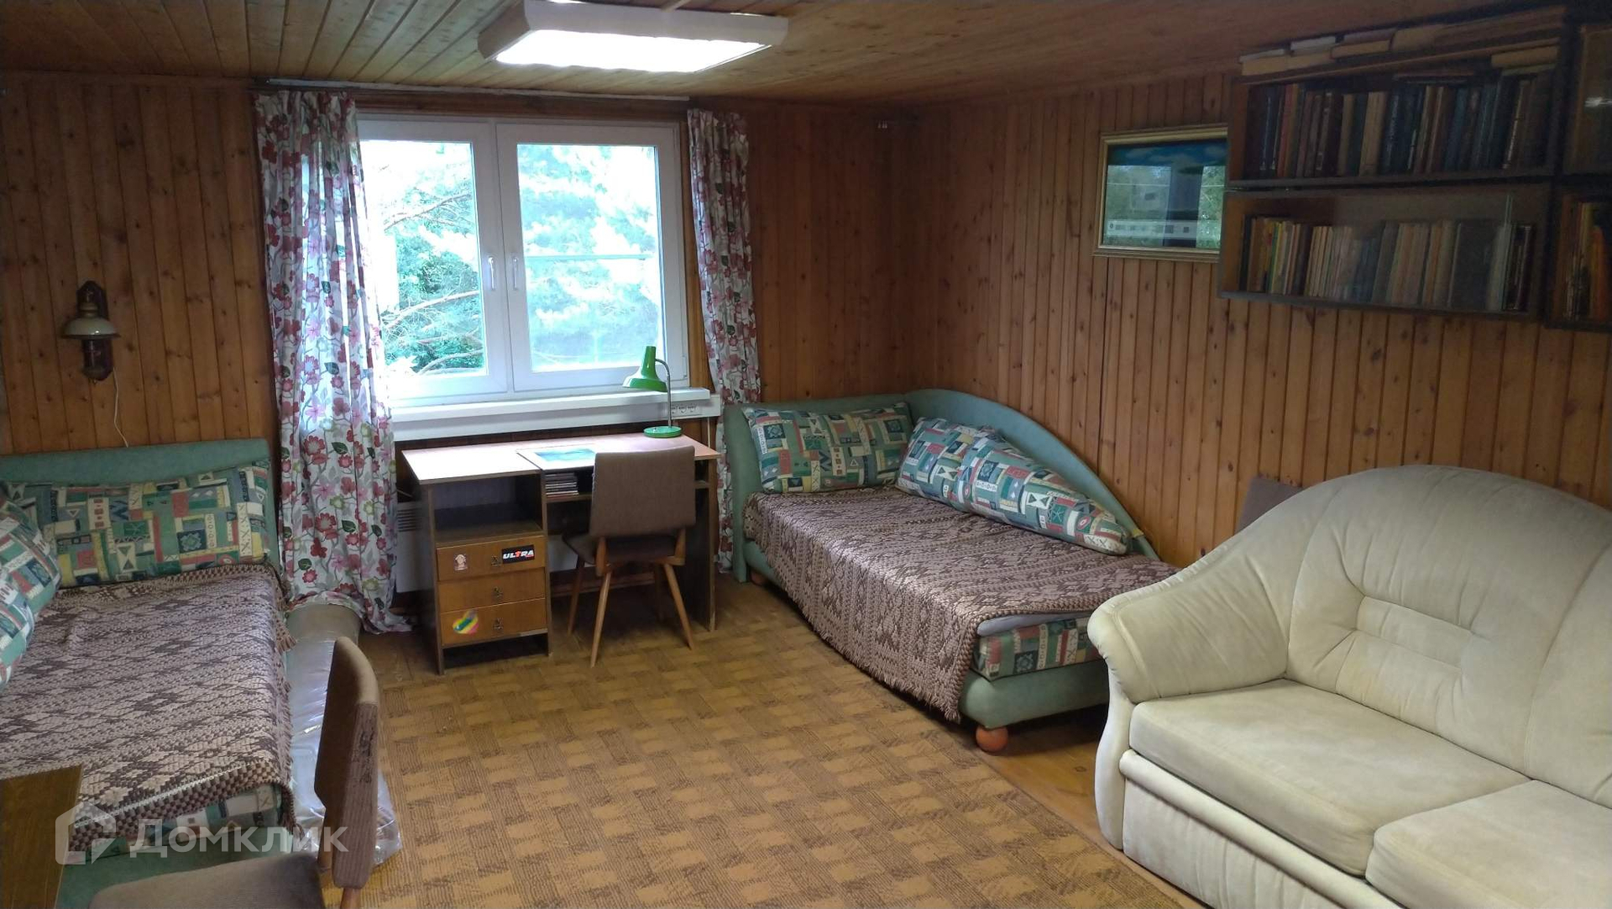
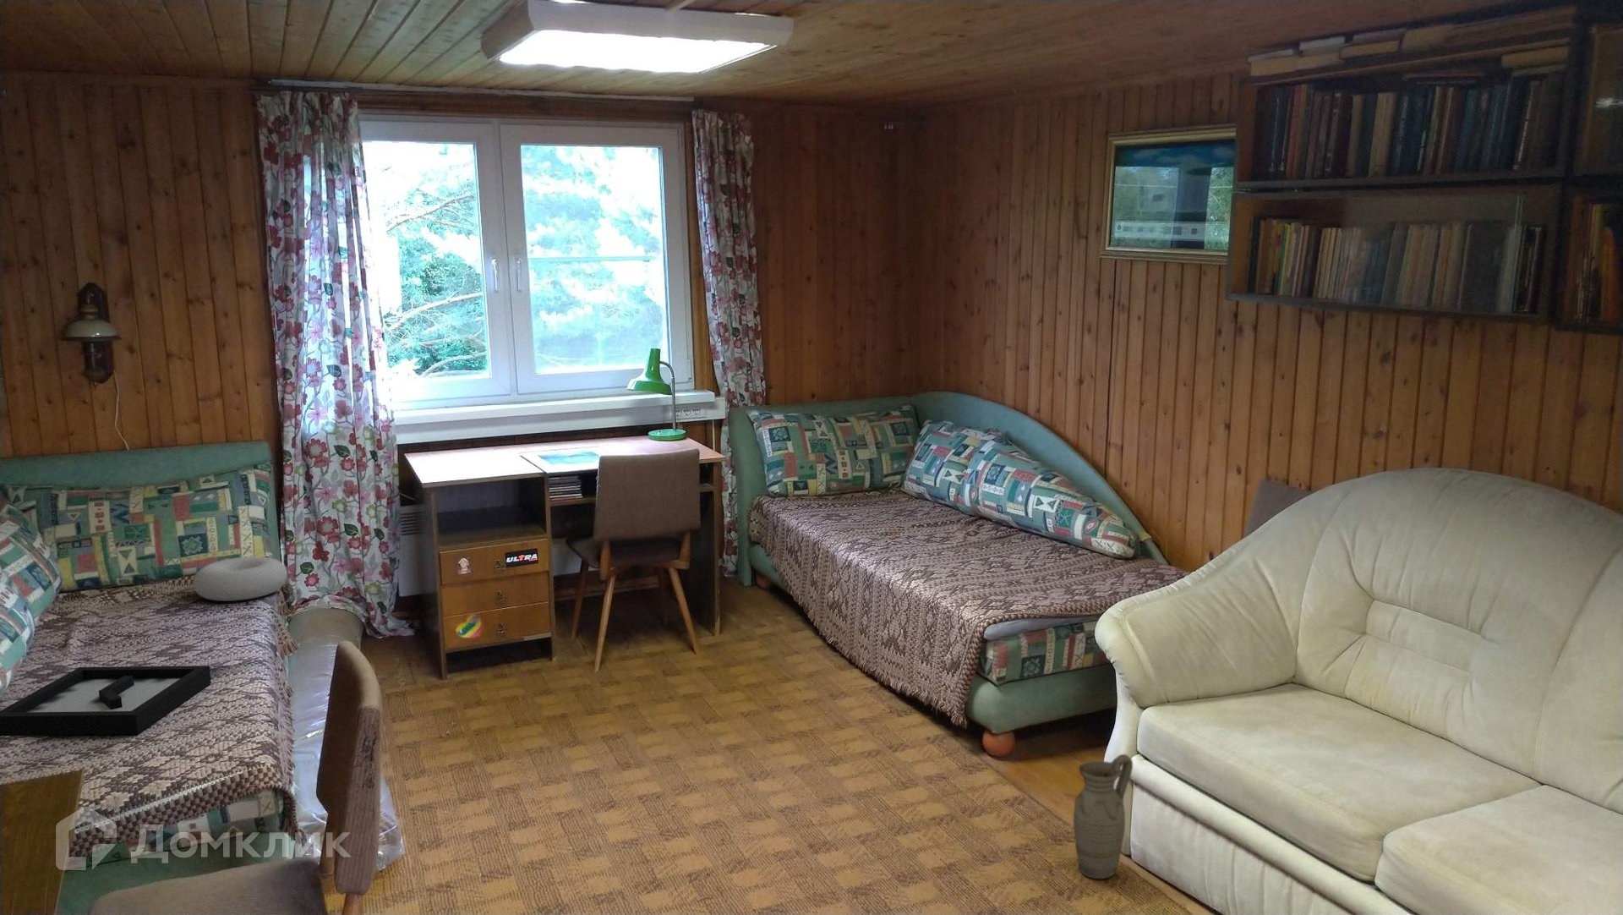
+ decorative tray [0,664,212,737]
+ ceramic jug [1072,753,1134,879]
+ cushion [192,556,289,602]
